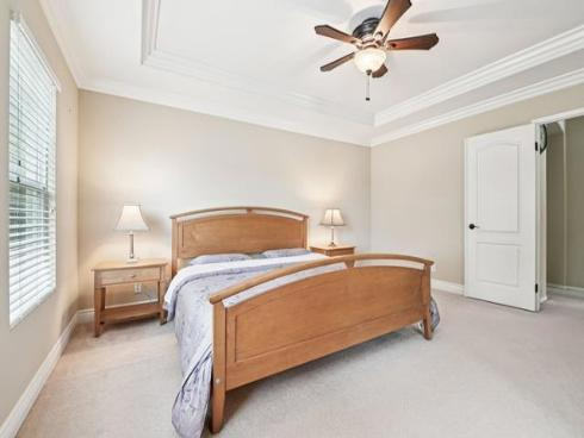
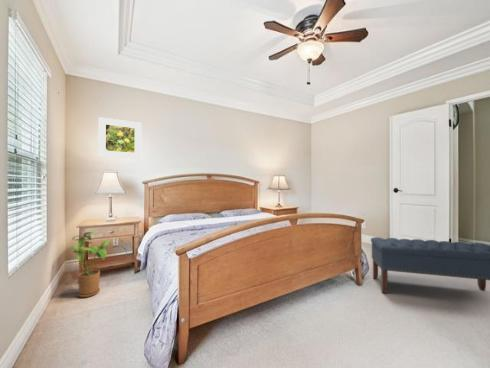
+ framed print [97,116,142,160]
+ bench [370,236,490,294]
+ house plant [69,231,112,298]
